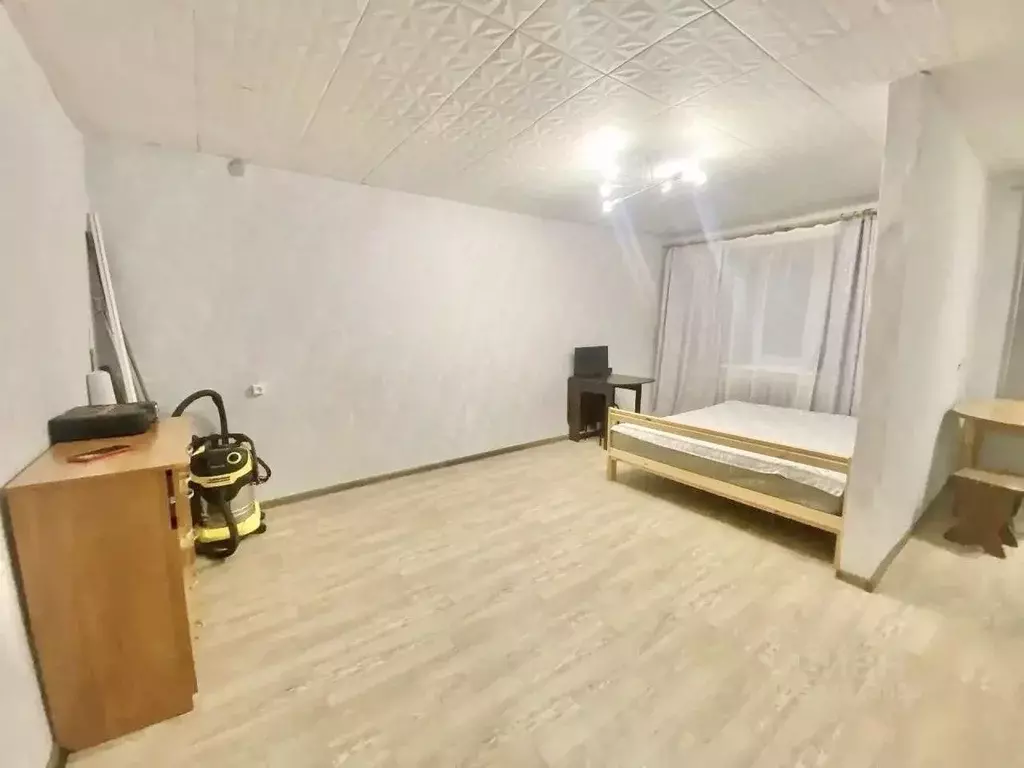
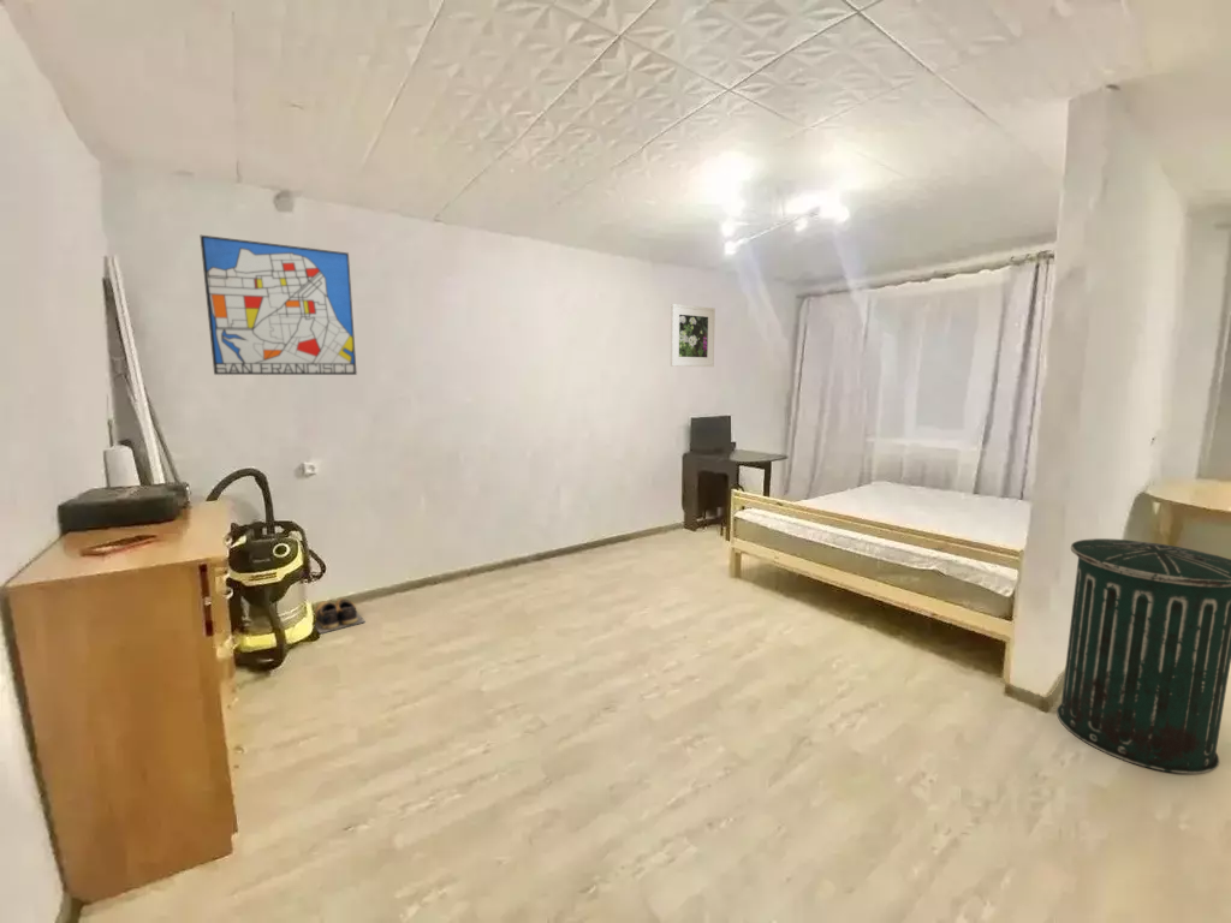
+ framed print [670,303,716,368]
+ trash can [1055,537,1231,775]
+ wall art [200,234,358,376]
+ shoes [314,597,365,635]
